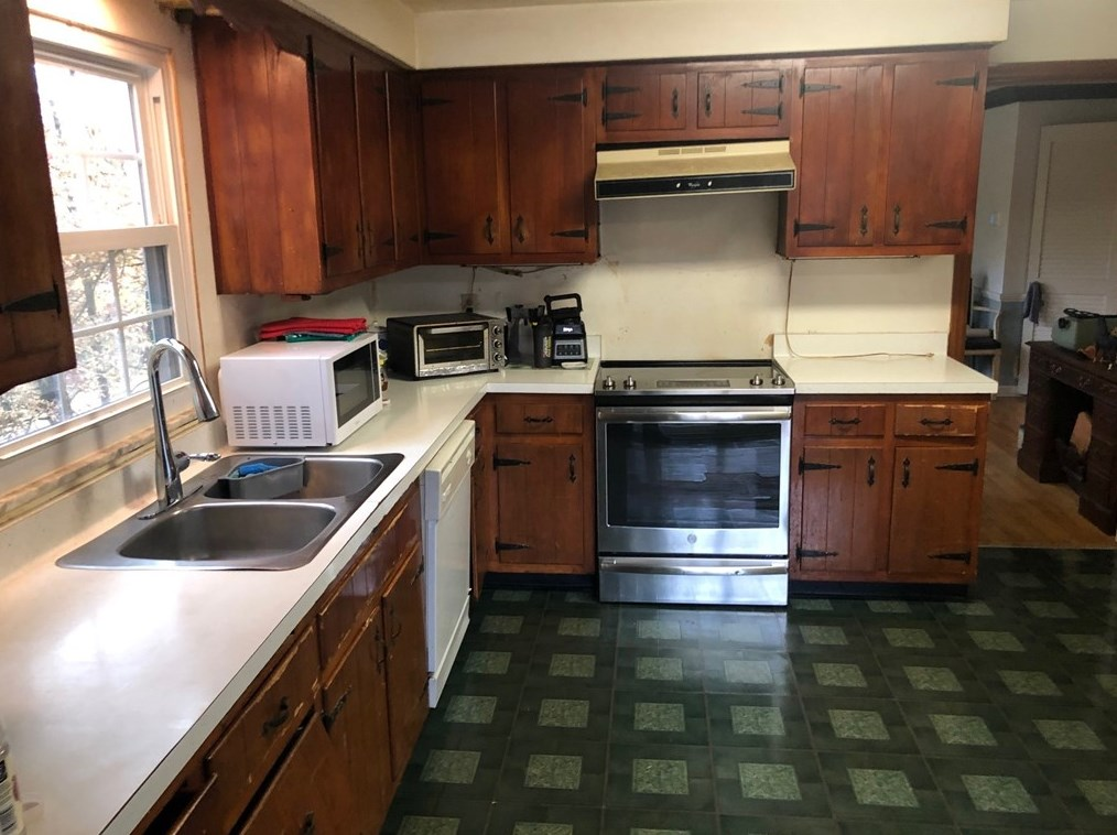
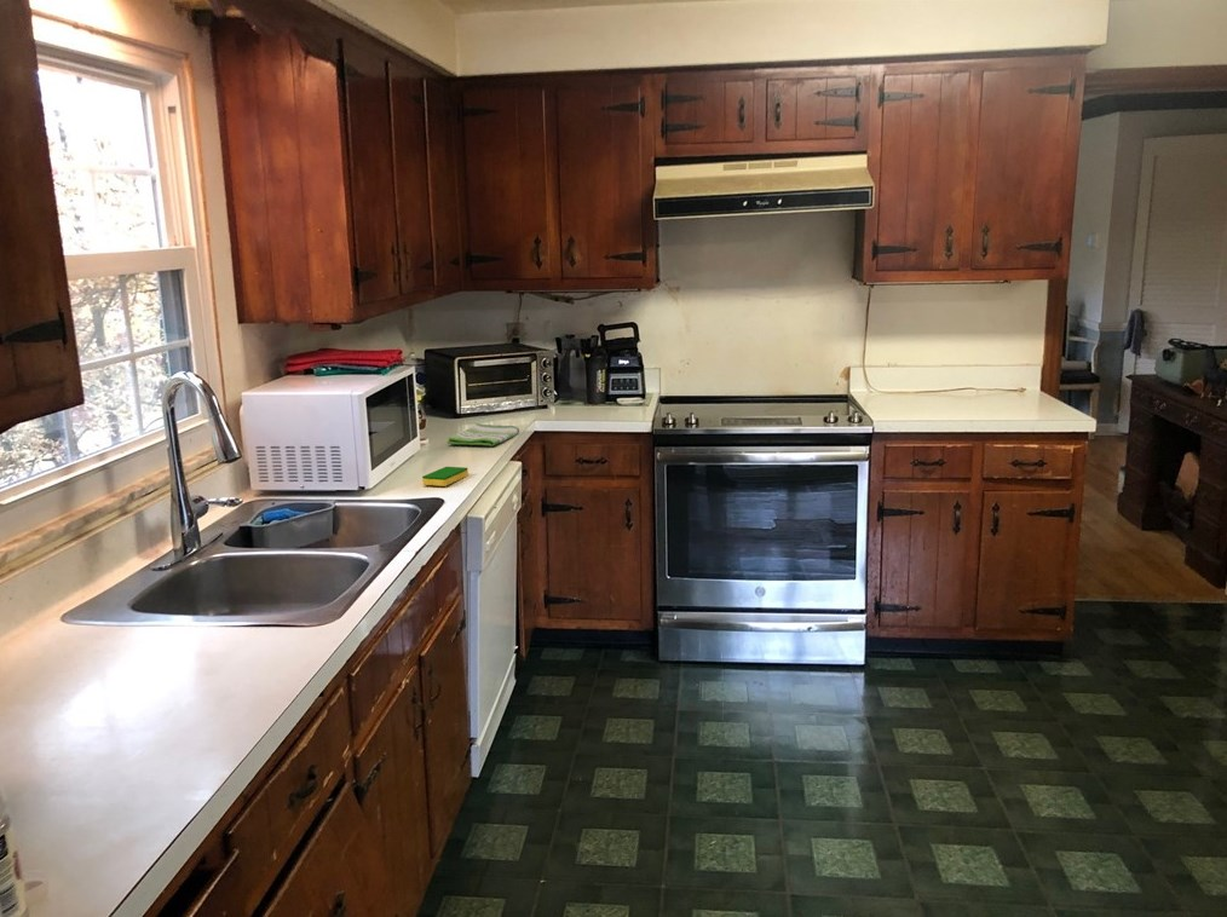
+ dish sponge [421,466,470,488]
+ dish towel [447,422,520,448]
